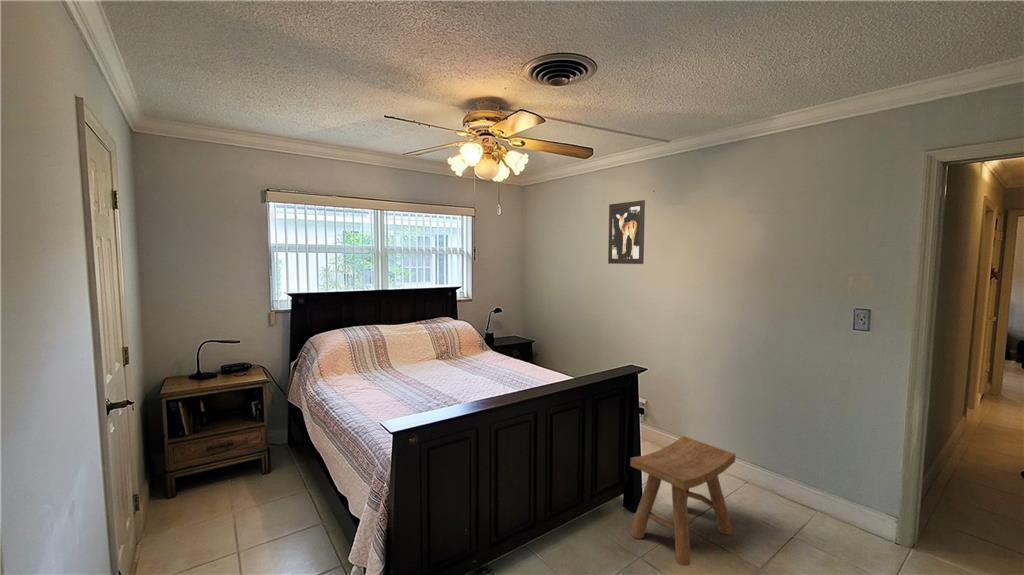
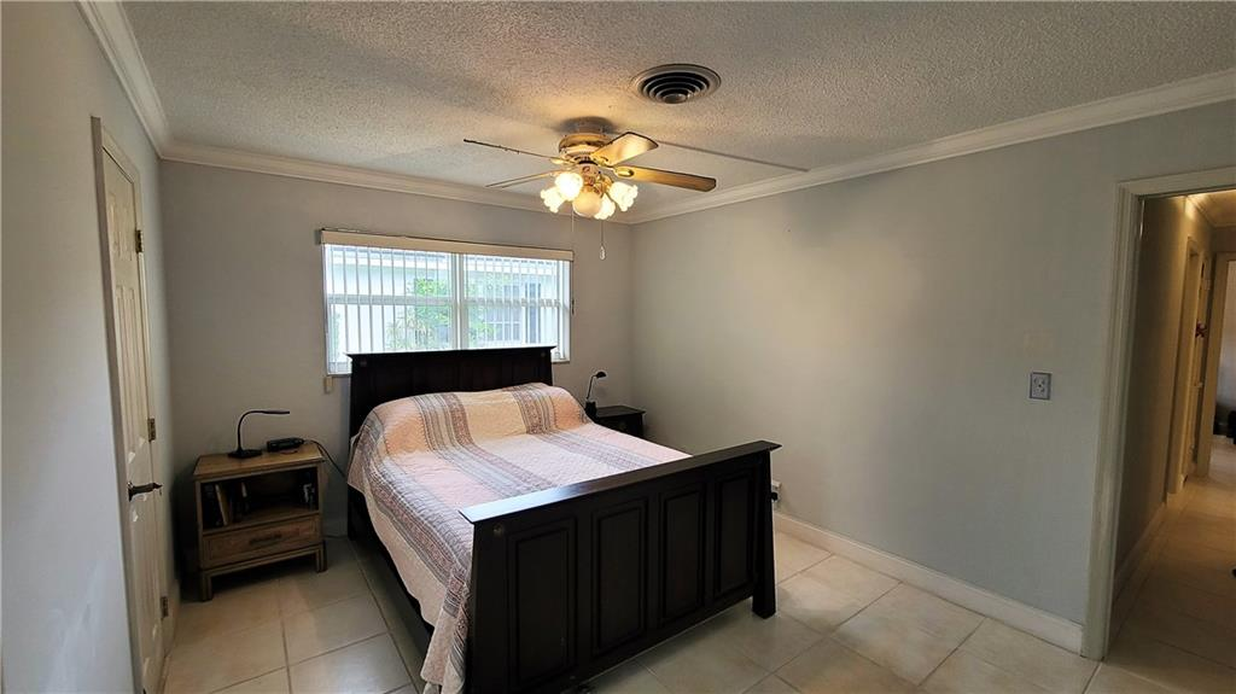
- stool [629,435,736,567]
- wall art [607,199,646,265]
